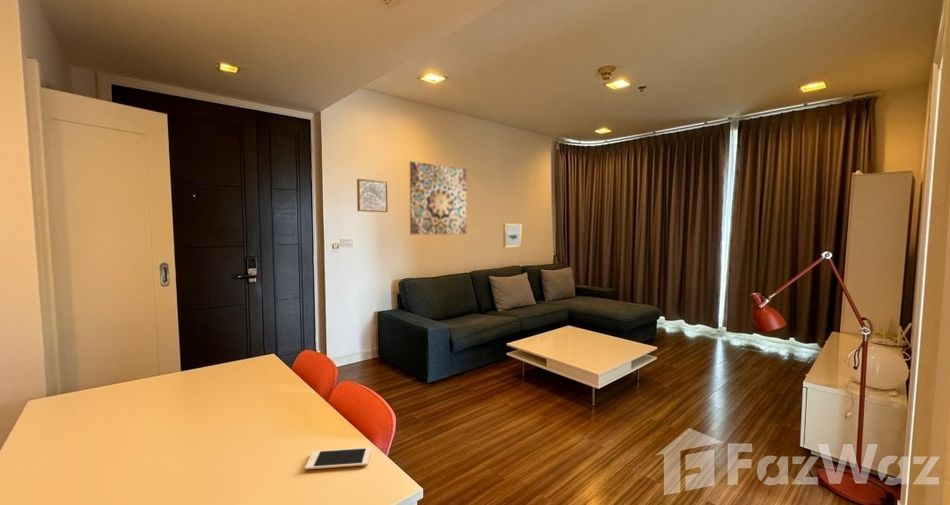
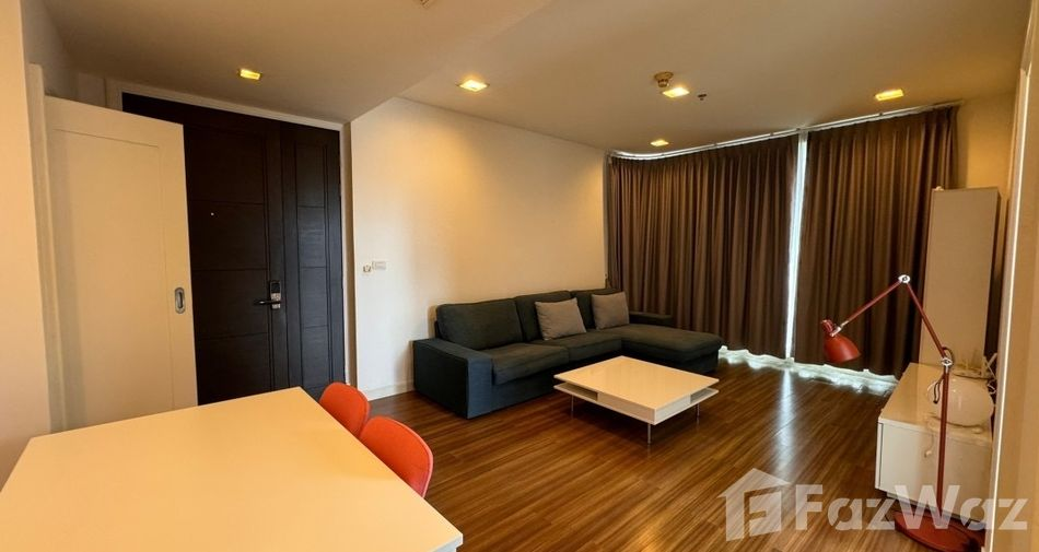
- wall art [409,160,467,235]
- cell phone [304,446,372,471]
- wall art [502,223,522,248]
- wall art [356,178,389,213]
